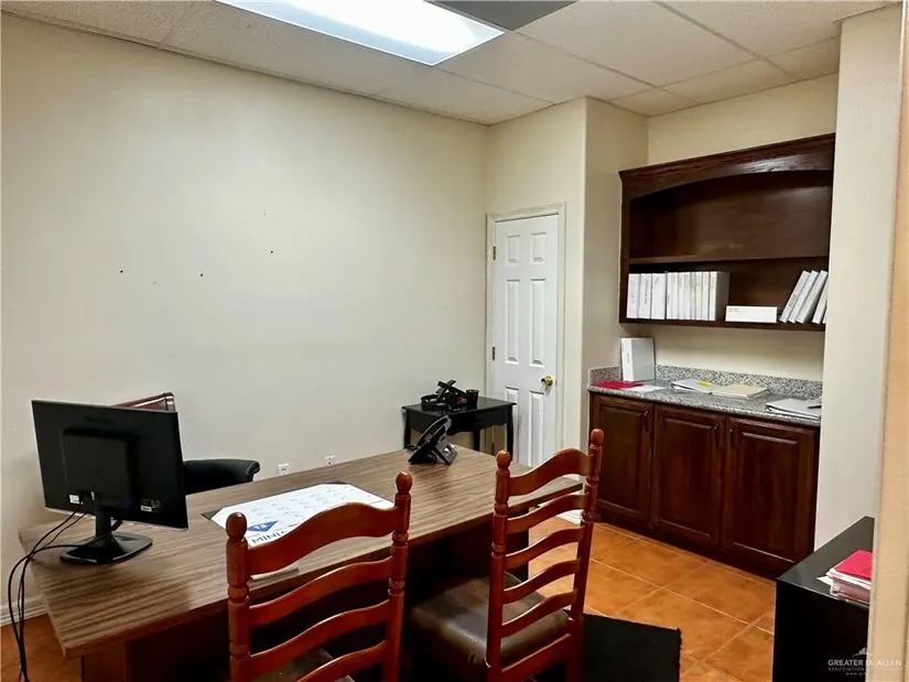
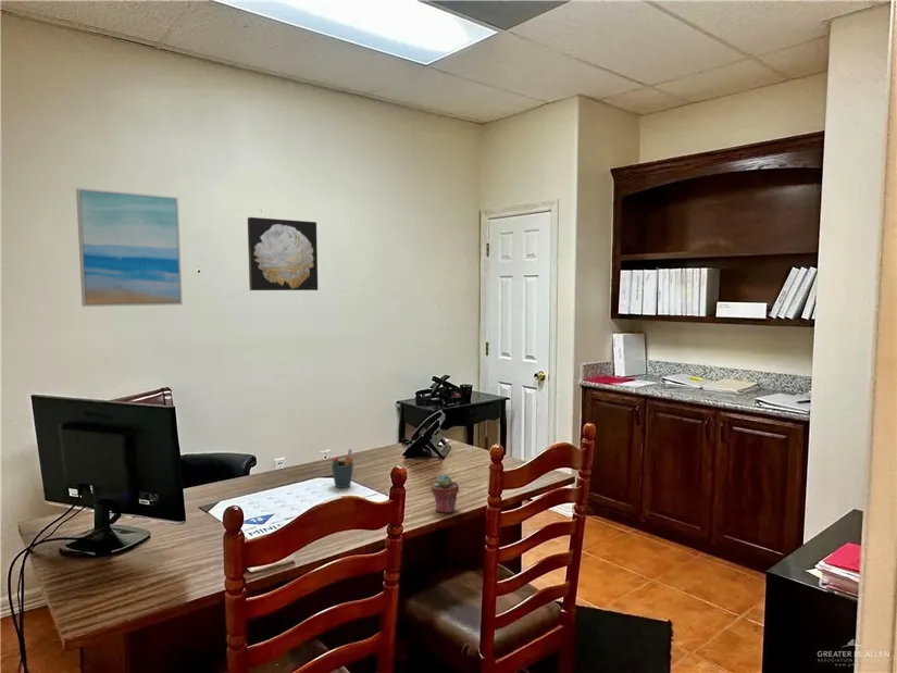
+ potted succulent [431,473,460,514]
+ wall art [247,216,319,291]
+ wall art [75,187,184,308]
+ pen holder [331,448,354,489]
